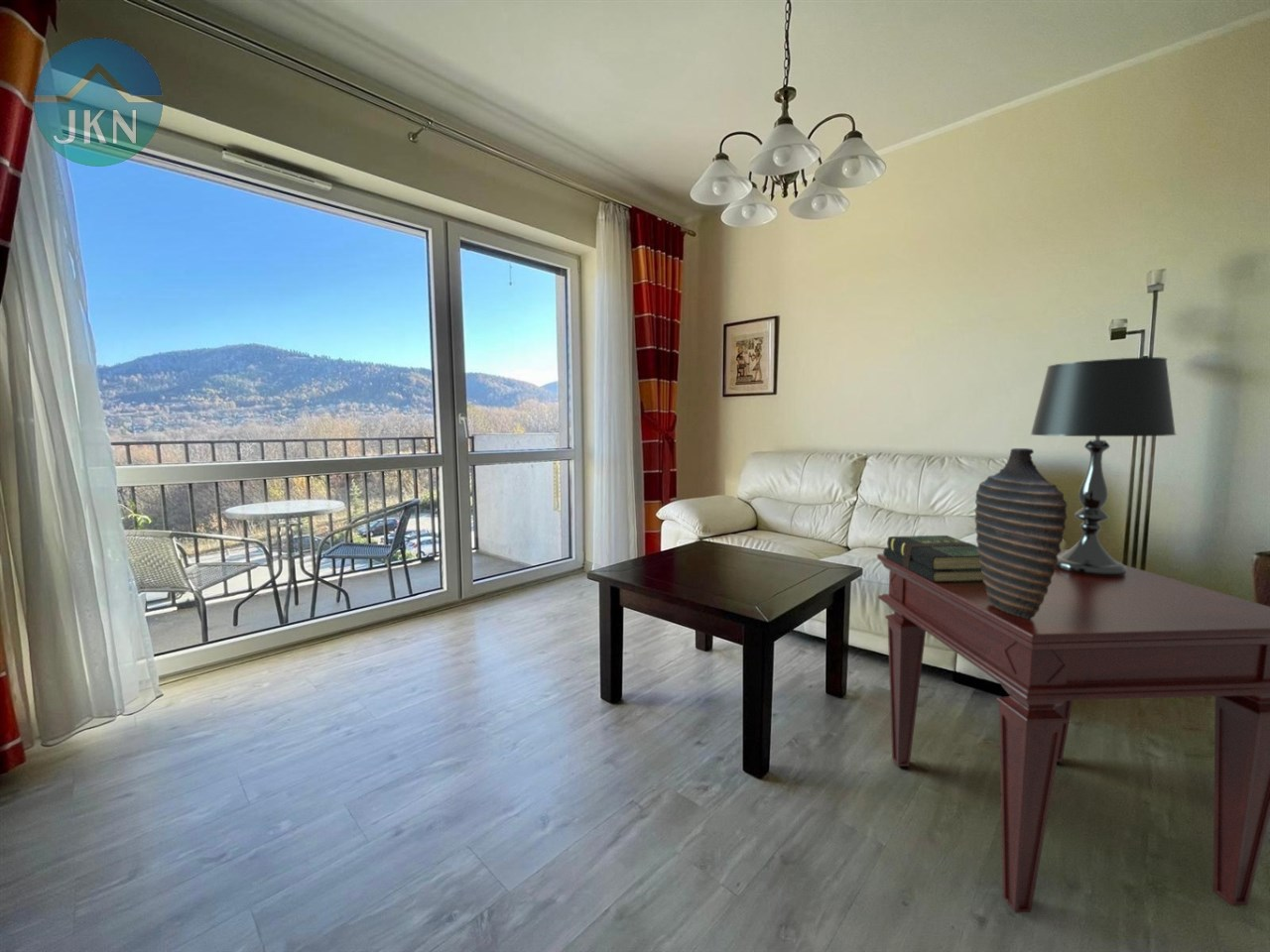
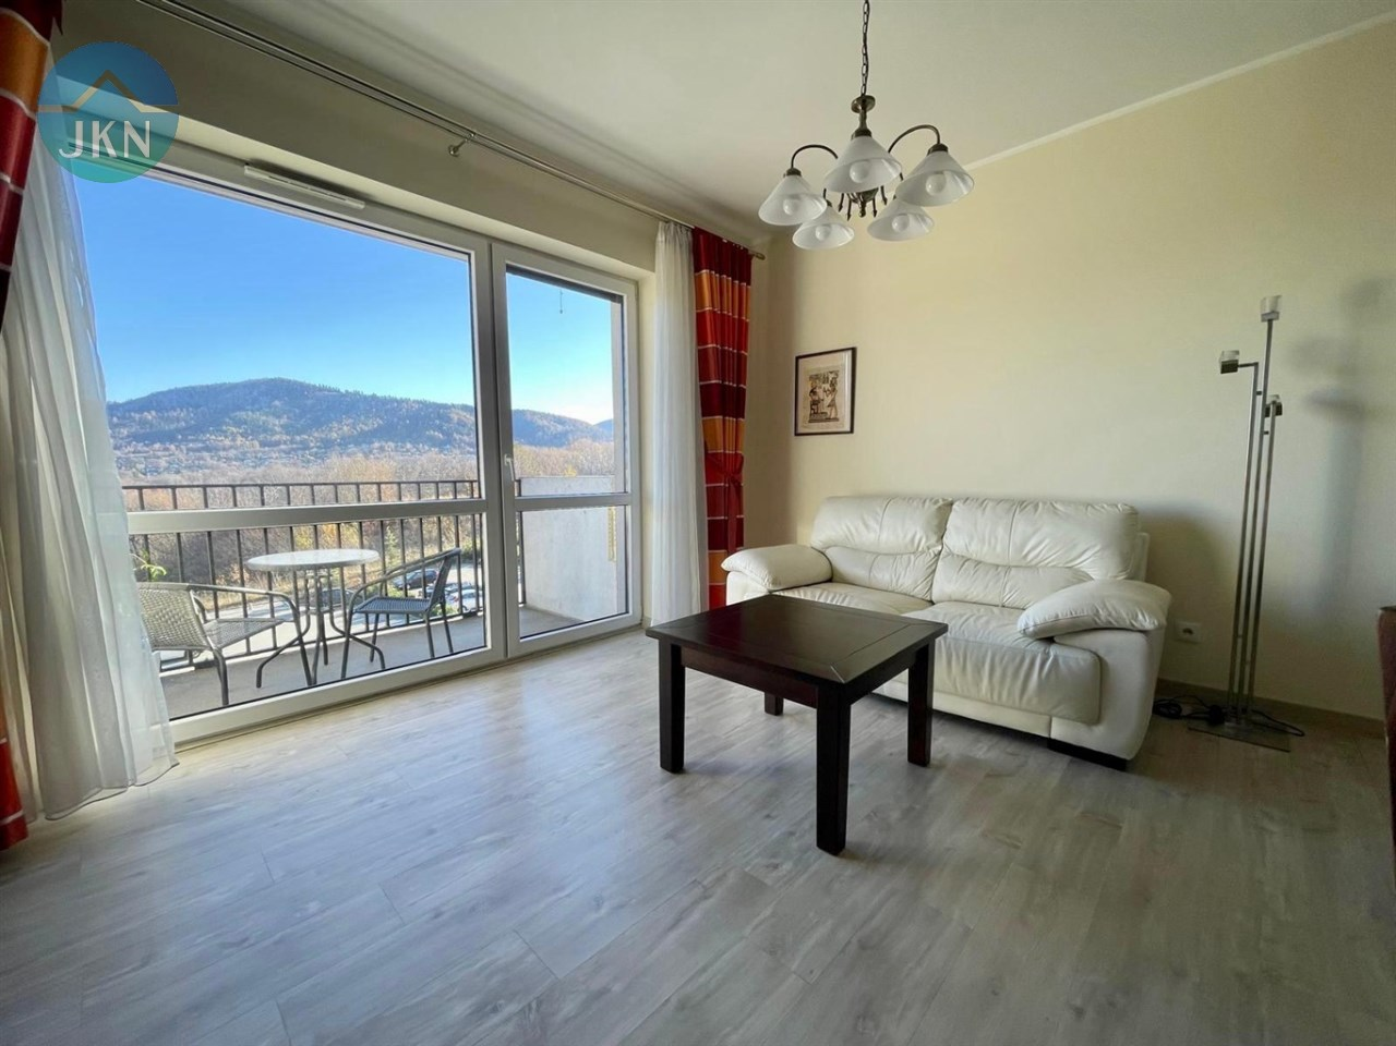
- table lamp [1029,356,1178,577]
- book [882,535,984,582]
- decorative vase [973,447,1069,619]
- side table [876,548,1270,913]
